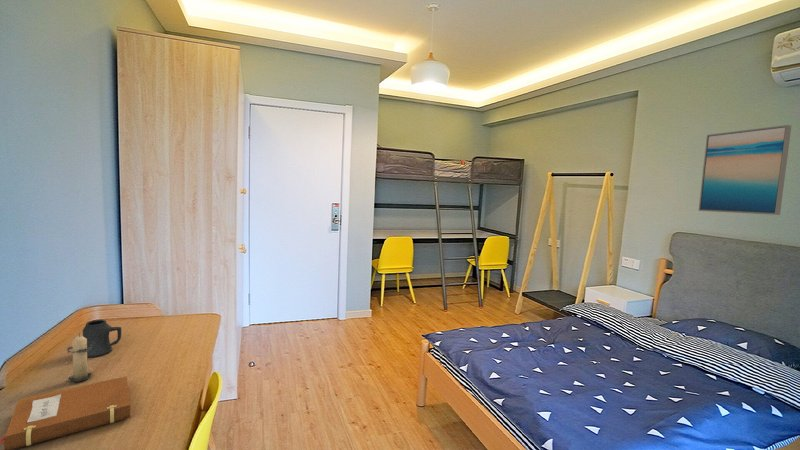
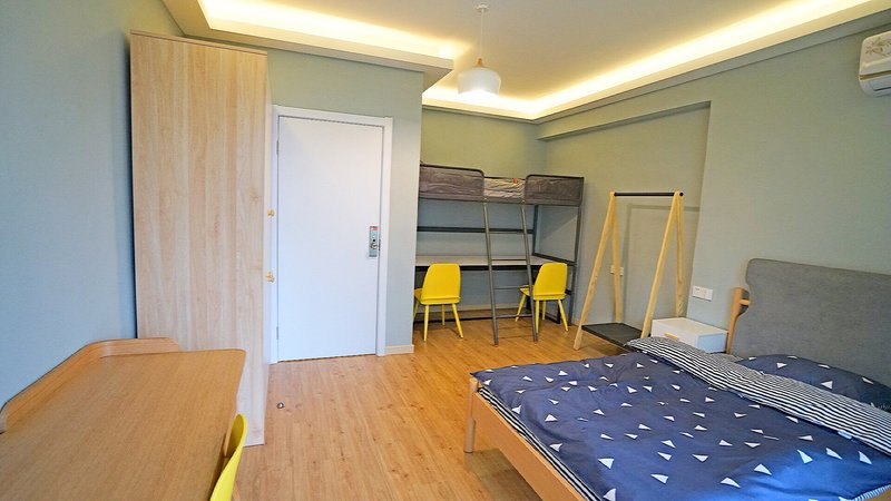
- notebook [0,375,131,450]
- candle [66,332,93,383]
- mug [82,319,122,358]
- wall art [698,124,792,216]
